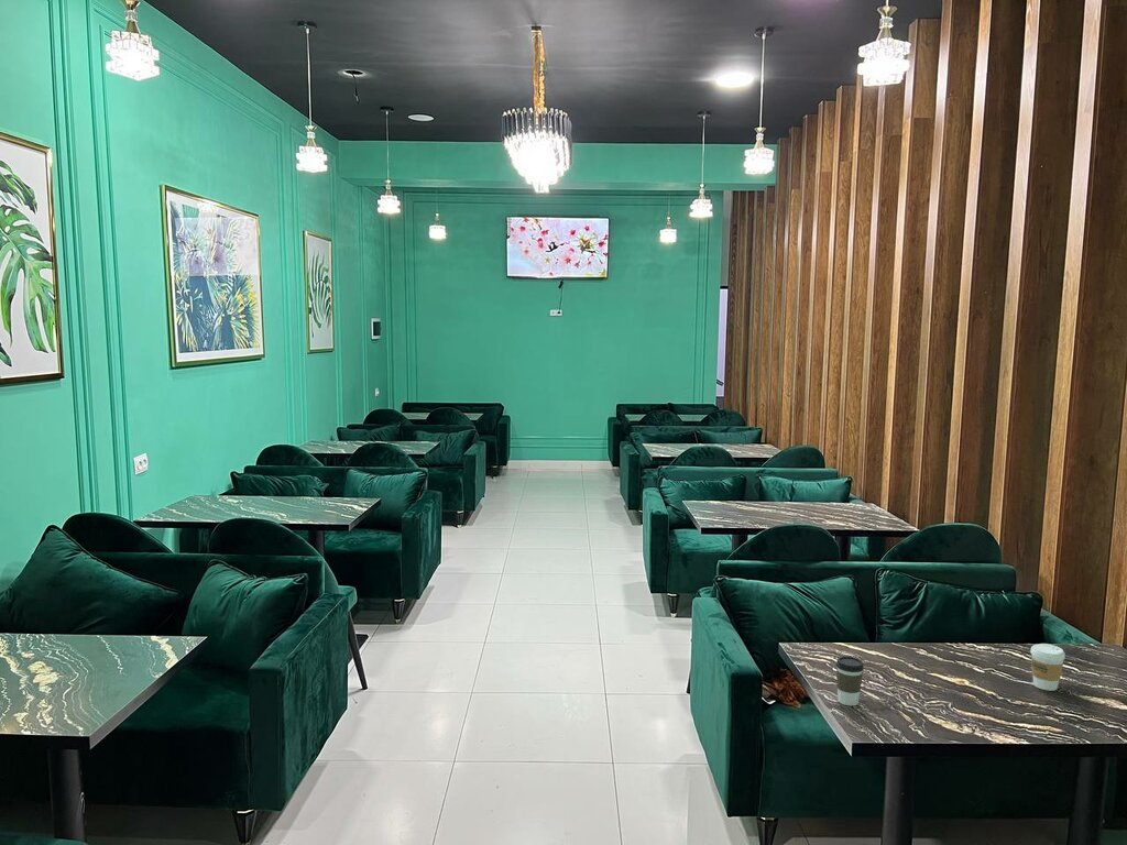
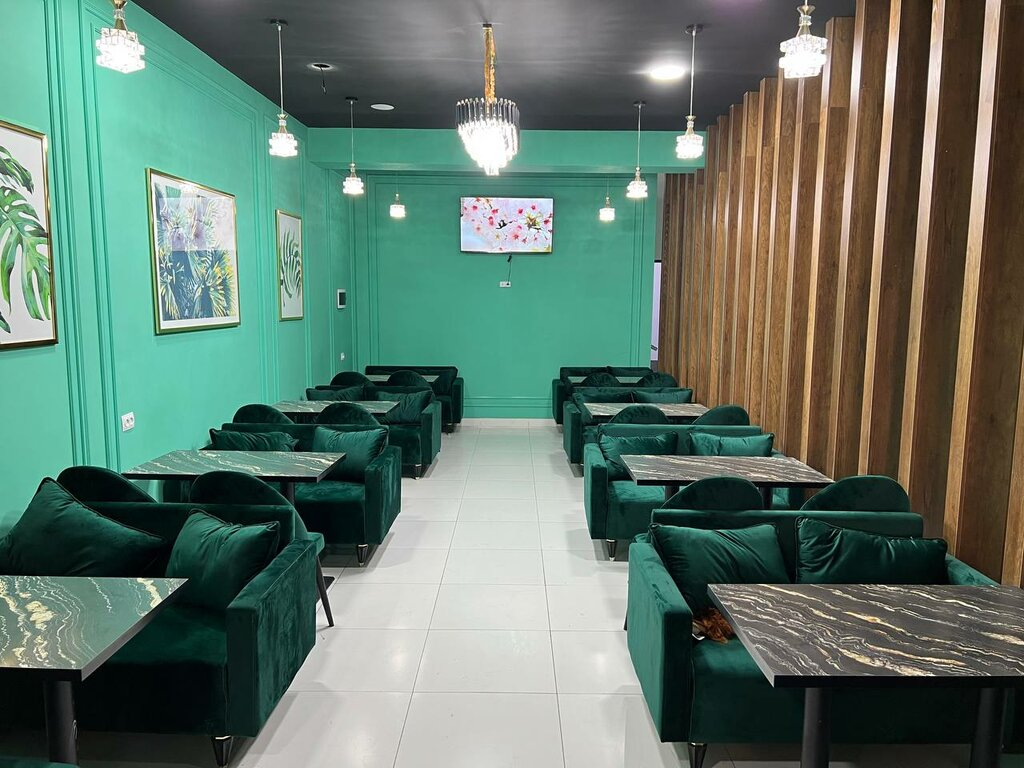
- coffee cup [835,655,865,707]
- coffee cup [1029,643,1066,692]
